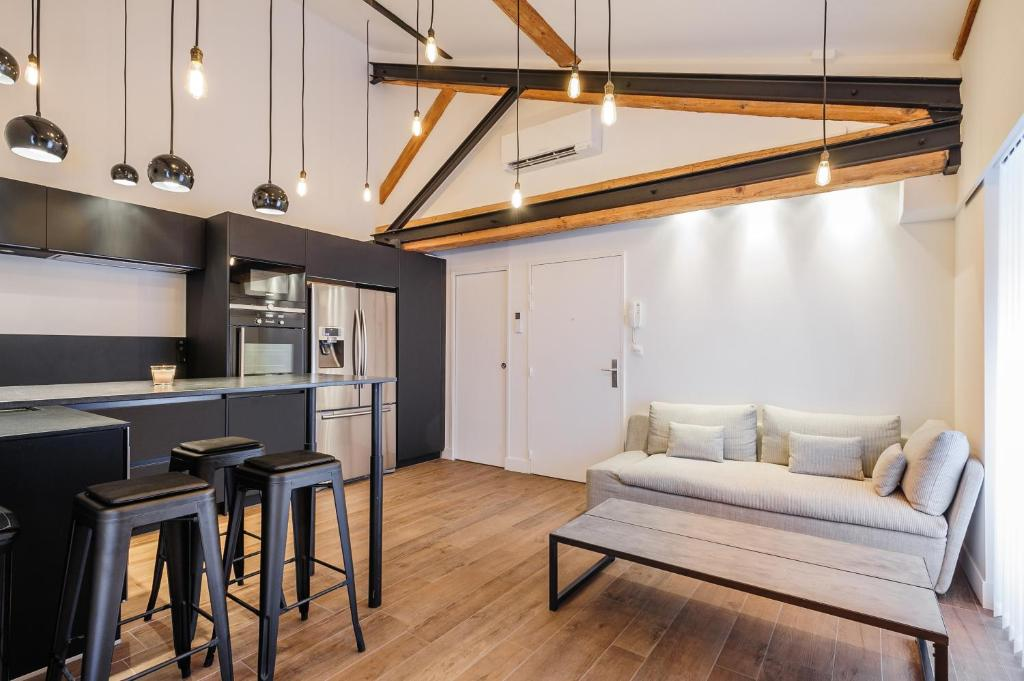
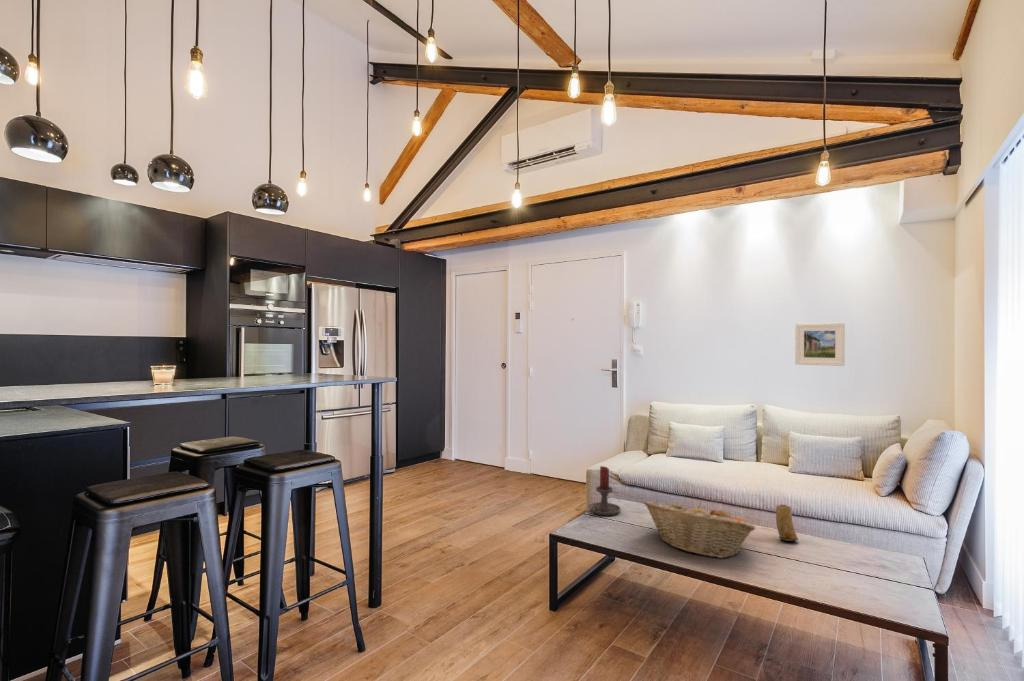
+ mug [775,504,799,542]
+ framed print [794,322,846,367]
+ candle holder [587,465,621,516]
+ fruit basket [643,499,757,559]
